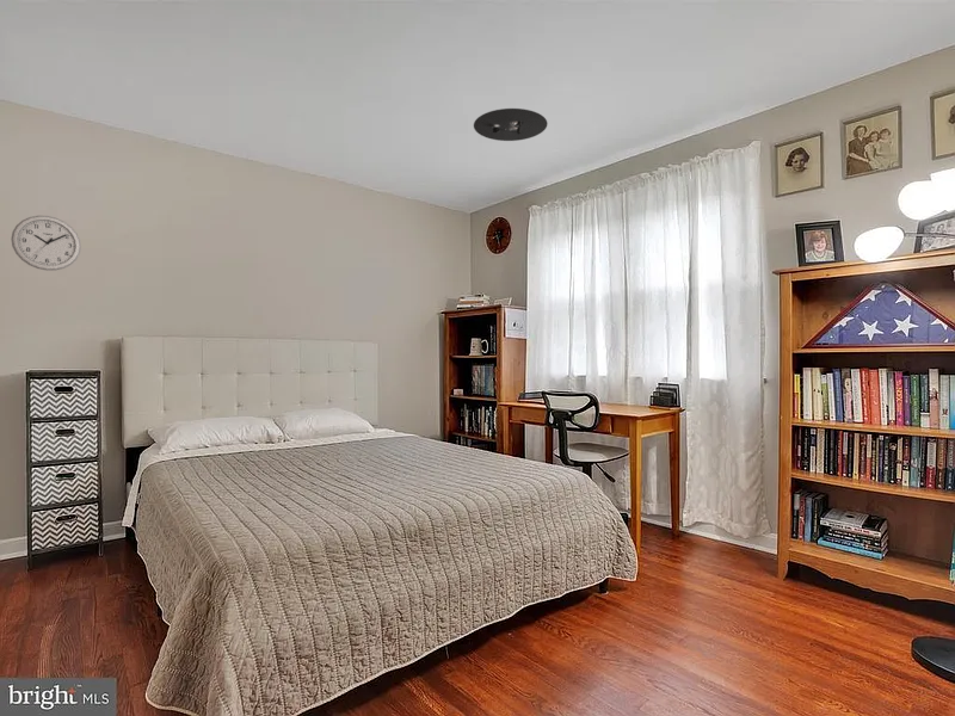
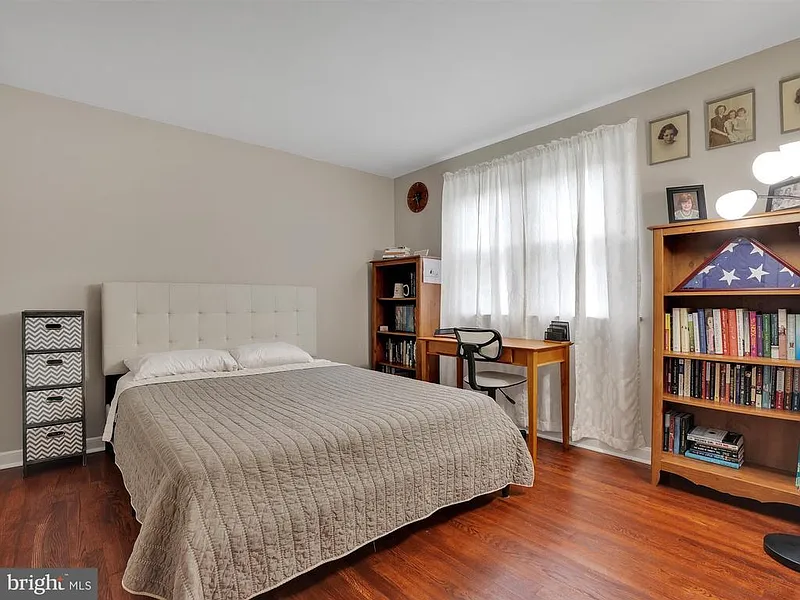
- wall clock [10,215,82,272]
- ceiling light [473,107,548,142]
